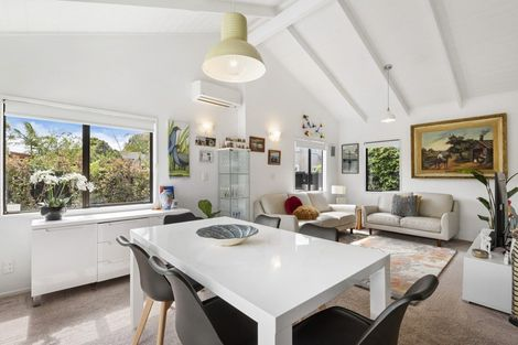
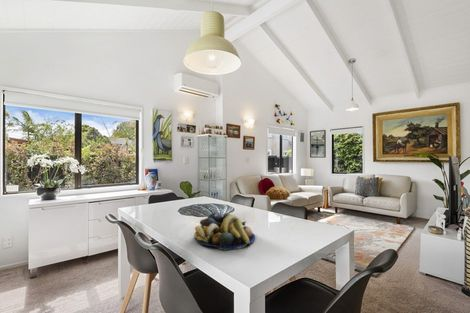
+ fruit bowl [193,212,256,251]
